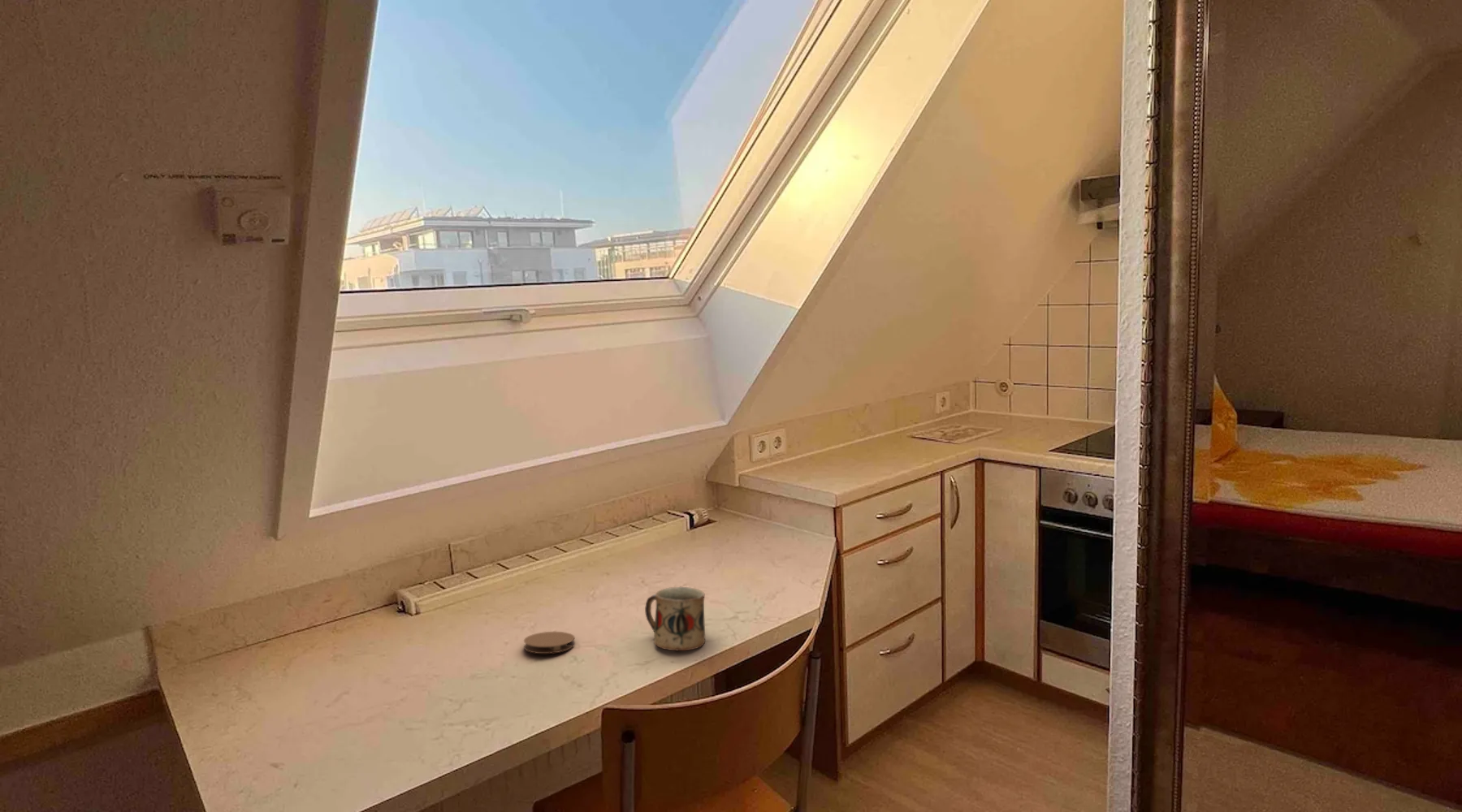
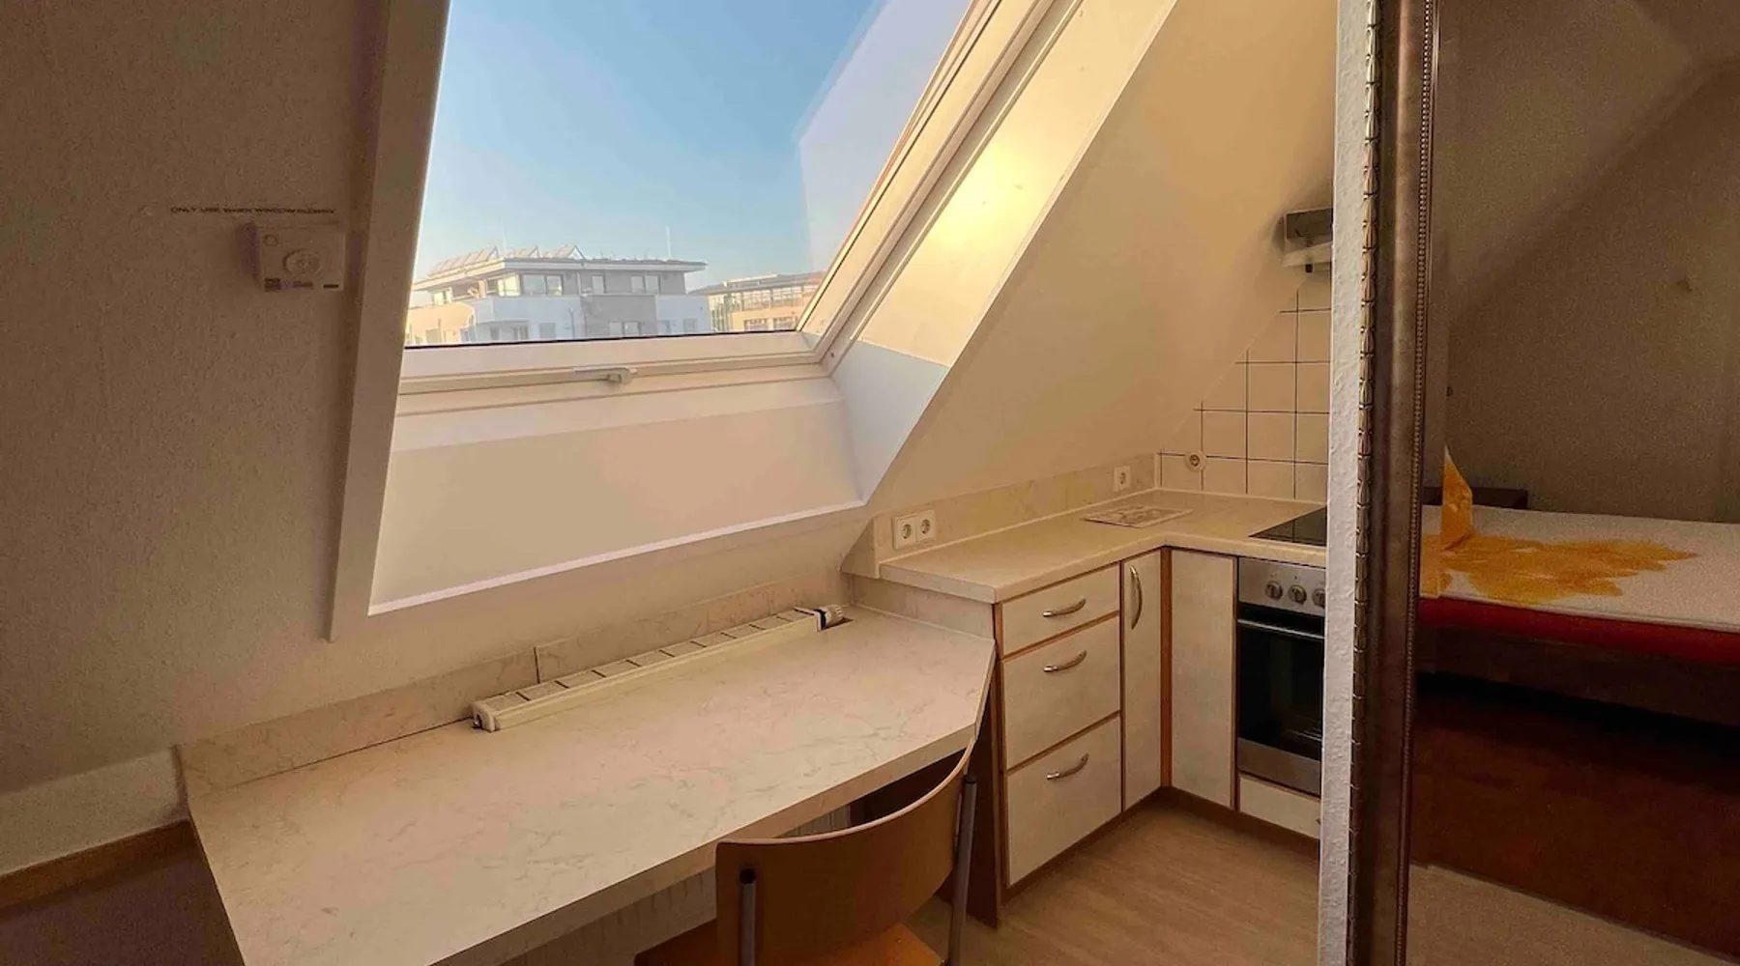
- mug [644,586,706,651]
- coaster [523,631,576,654]
